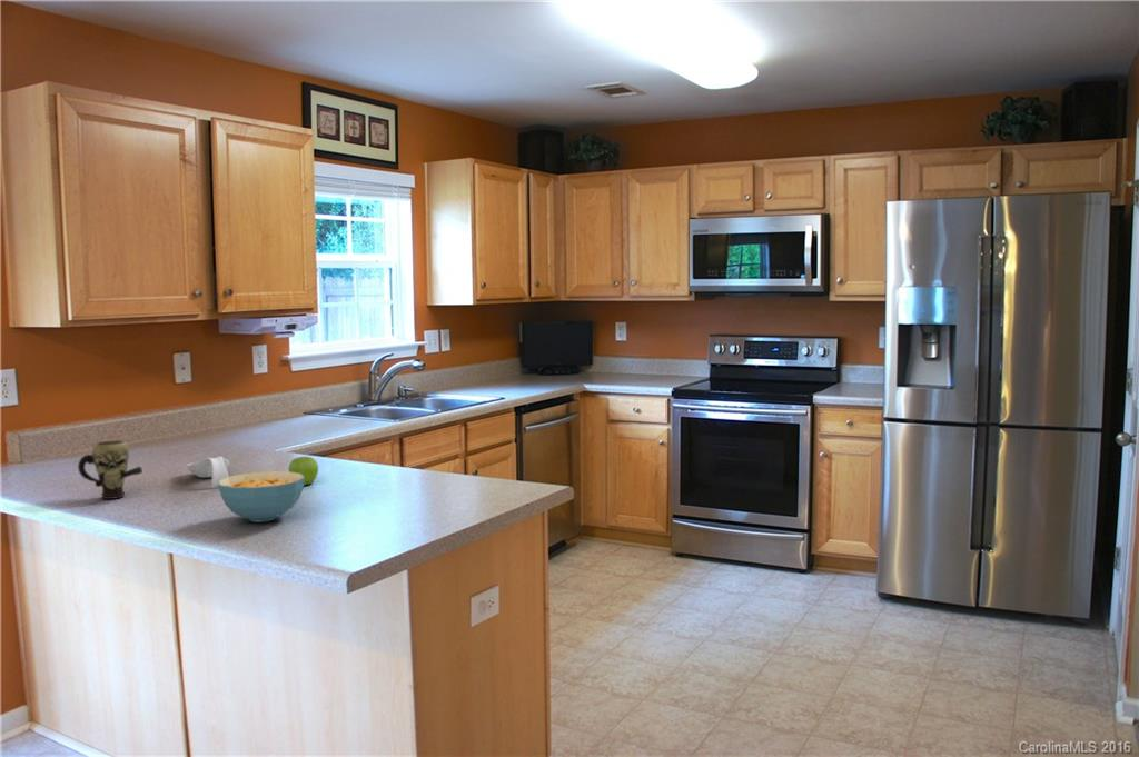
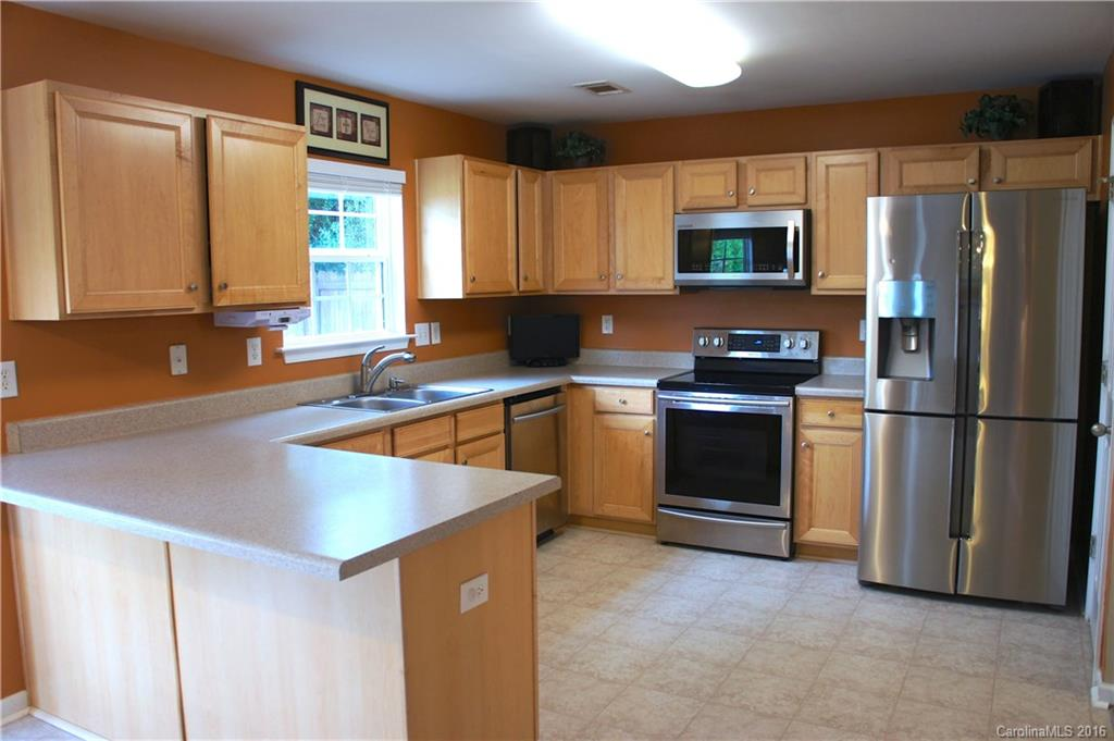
- cereal bowl [217,470,305,524]
- fruit [288,456,319,486]
- mug [77,439,143,500]
- spoon rest [186,456,230,487]
